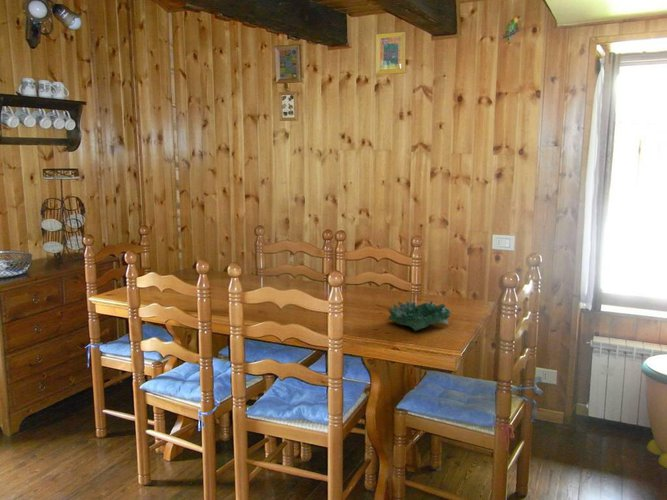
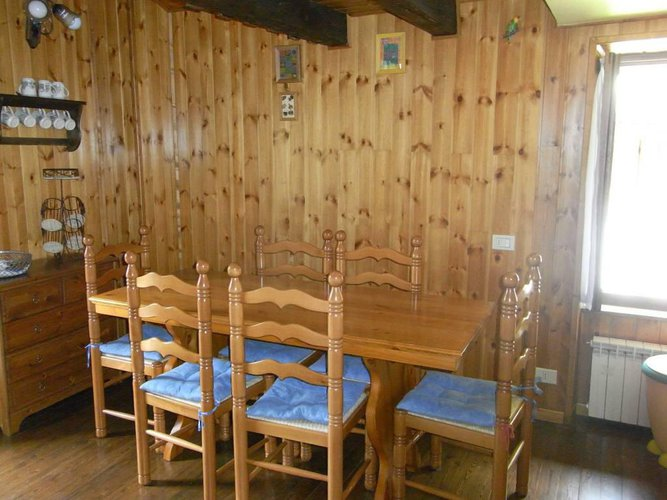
- decorative bowl [386,300,452,332]
